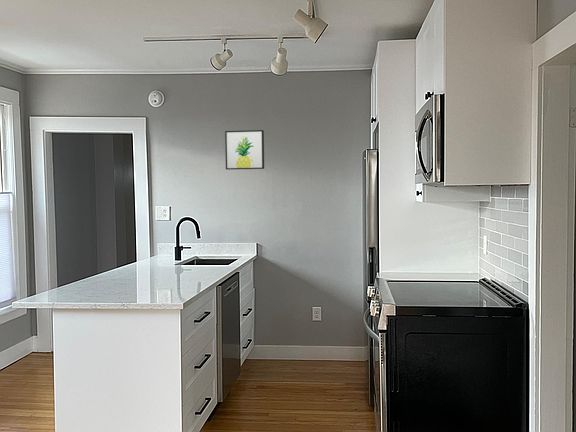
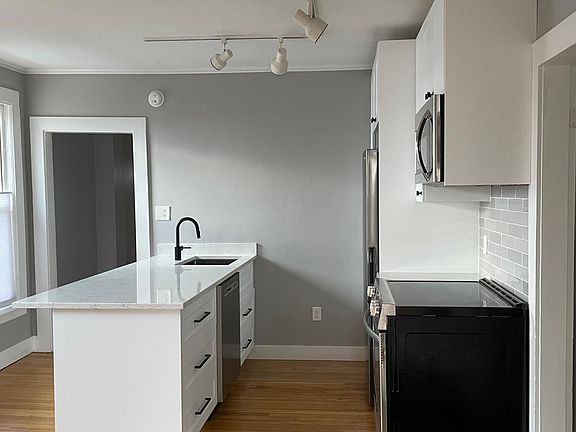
- wall art [224,129,265,171]
